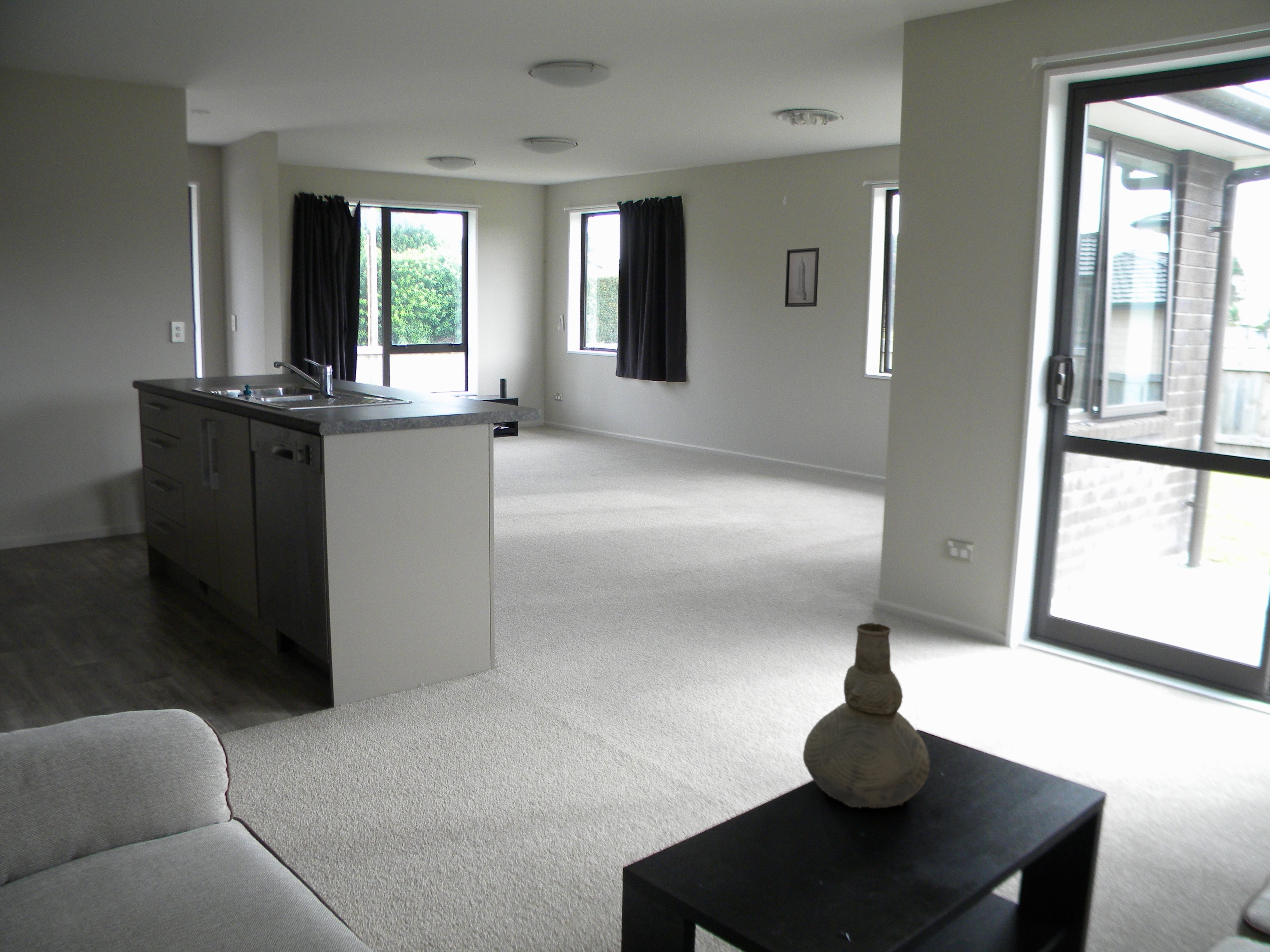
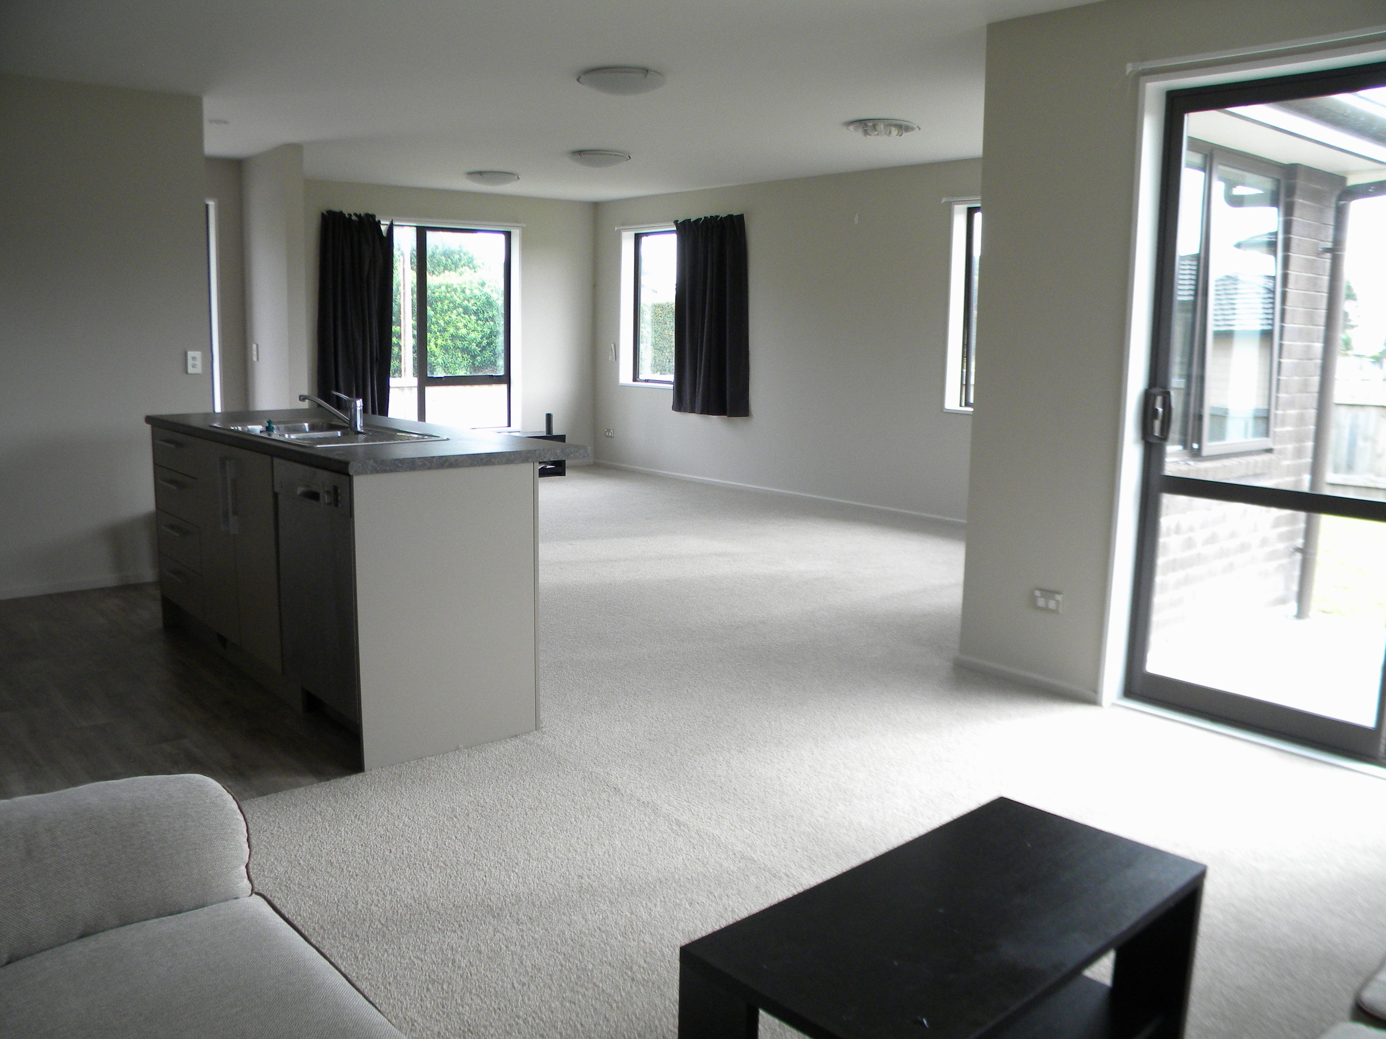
- vase [803,622,931,809]
- wall art [784,247,820,307]
